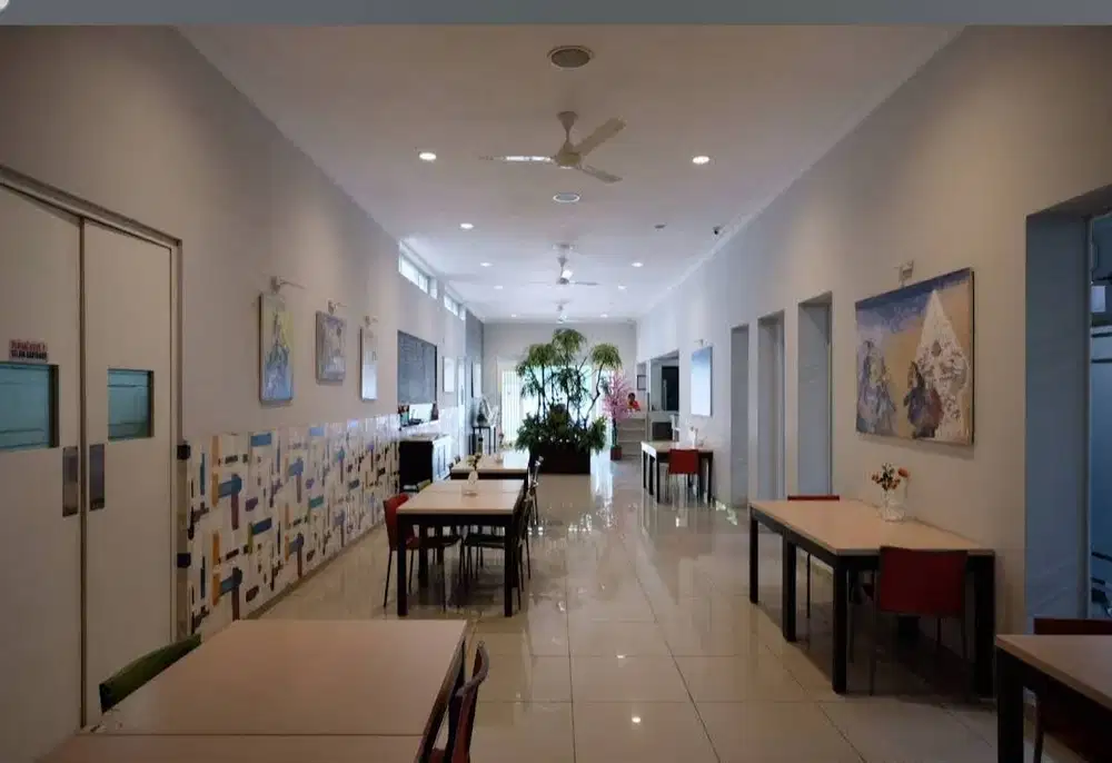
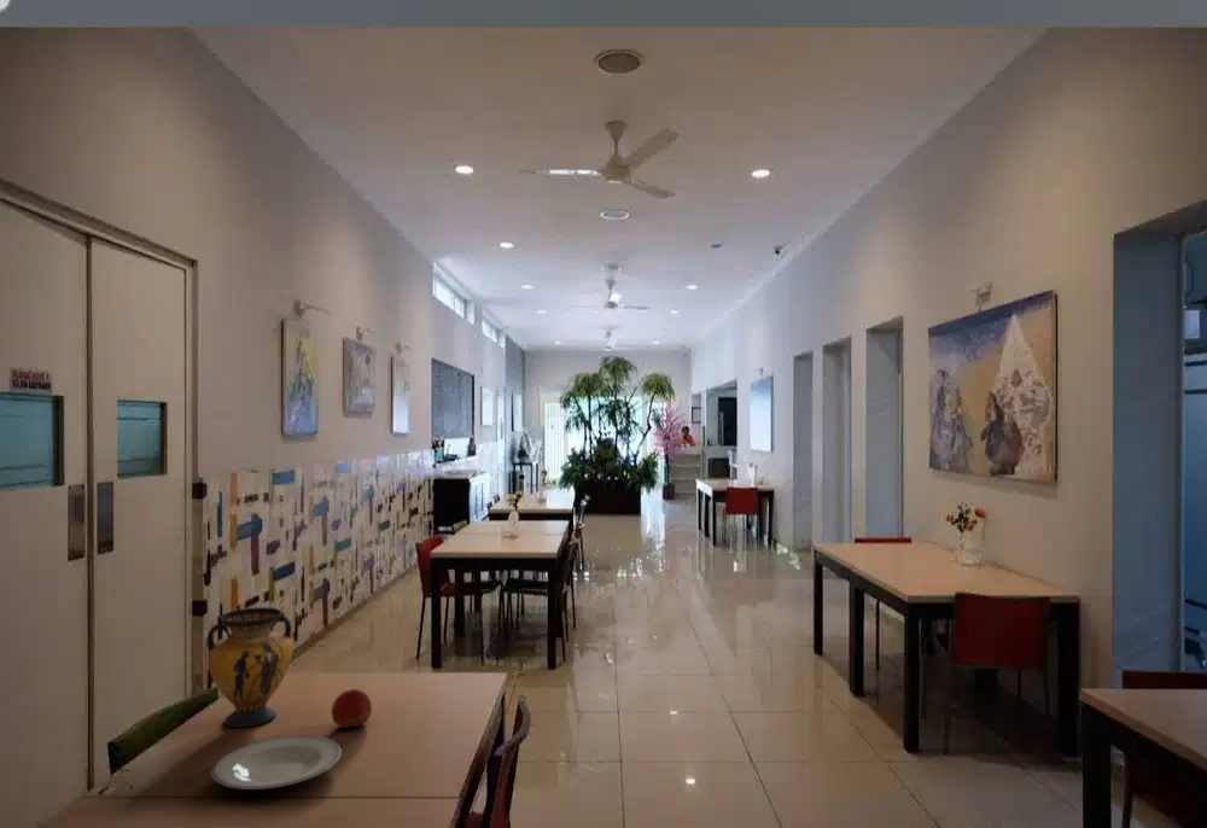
+ vase [205,606,295,728]
+ plate [210,734,343,791]
+ fruit [331,688,373,729]
